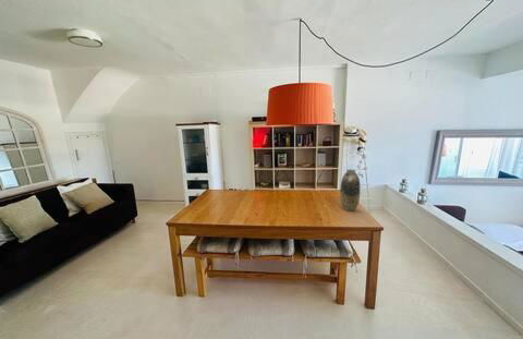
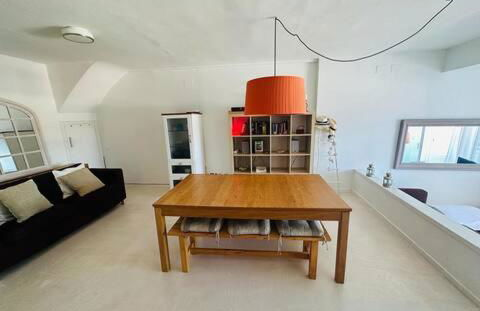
- vase [339,169,361,211]
